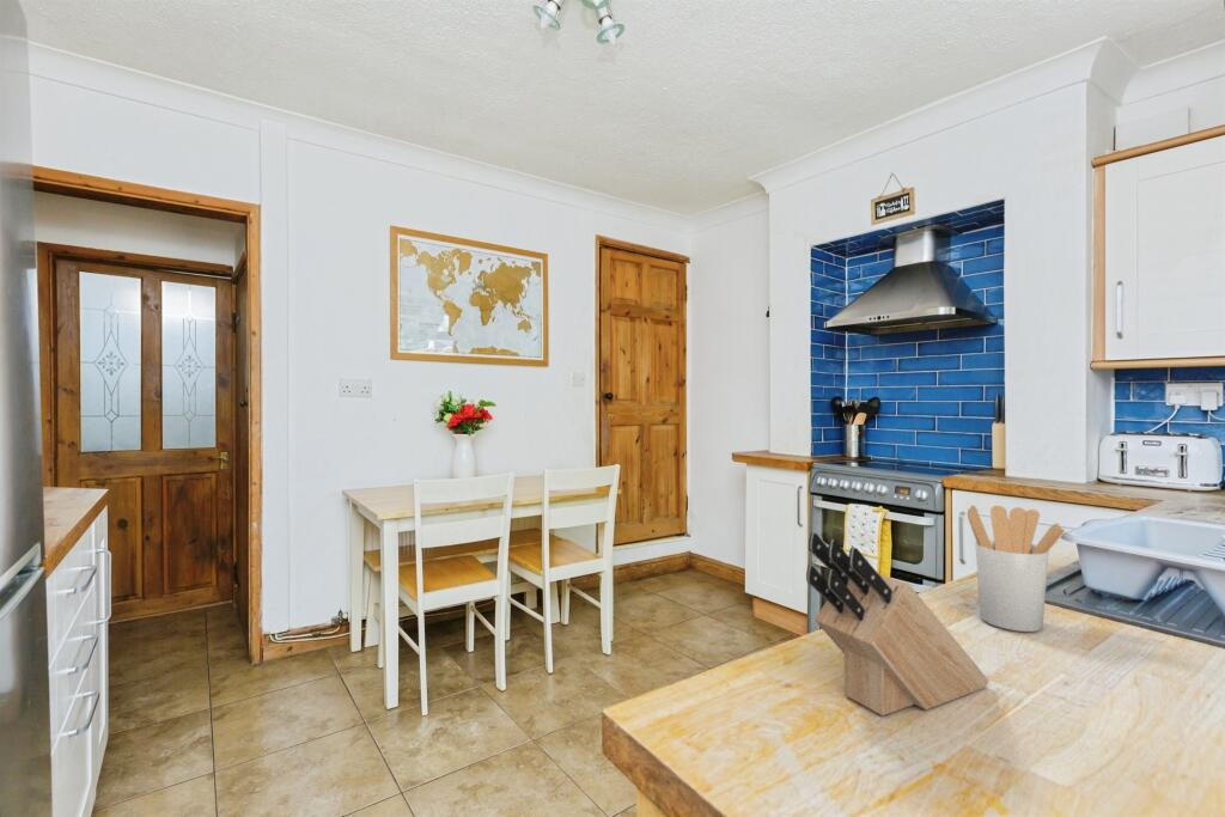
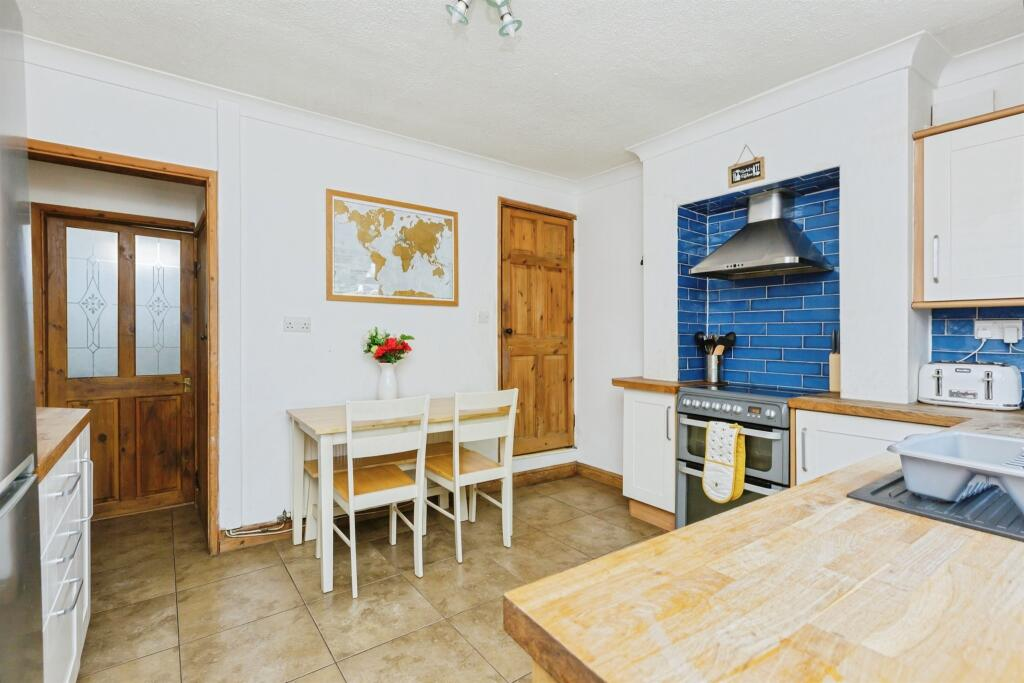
- utensil holder [967,505,1066,633]
- knife block [805,531,991,717]
